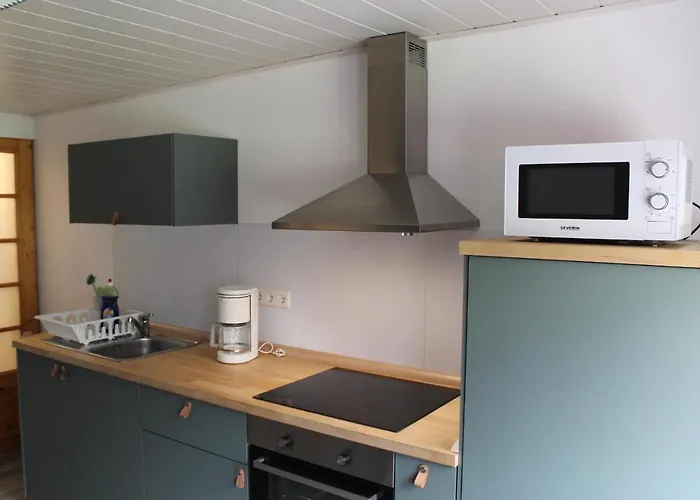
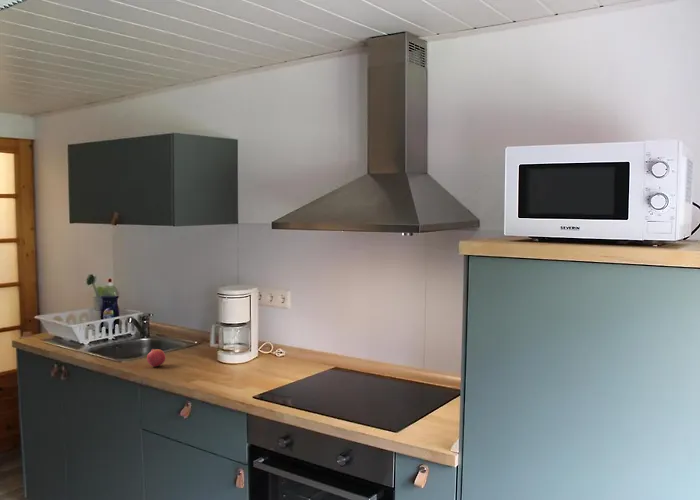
+ pomegranate [146,348,166,368]
